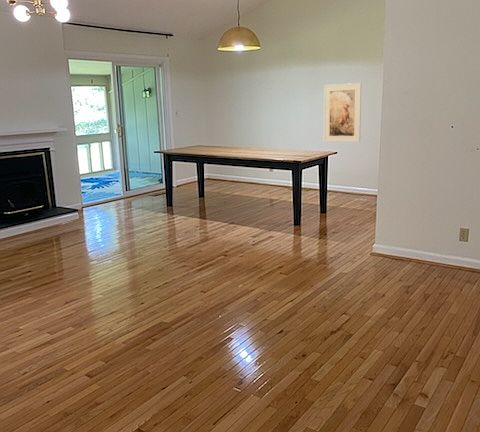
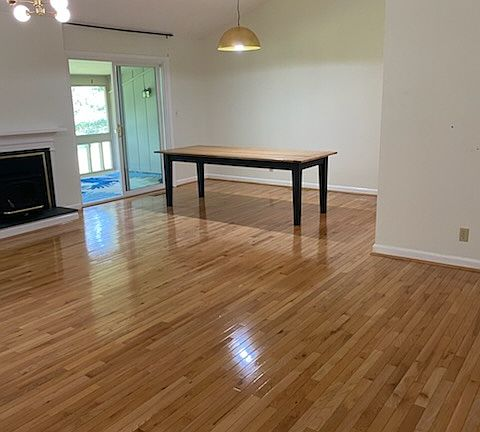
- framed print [323,82,362,143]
